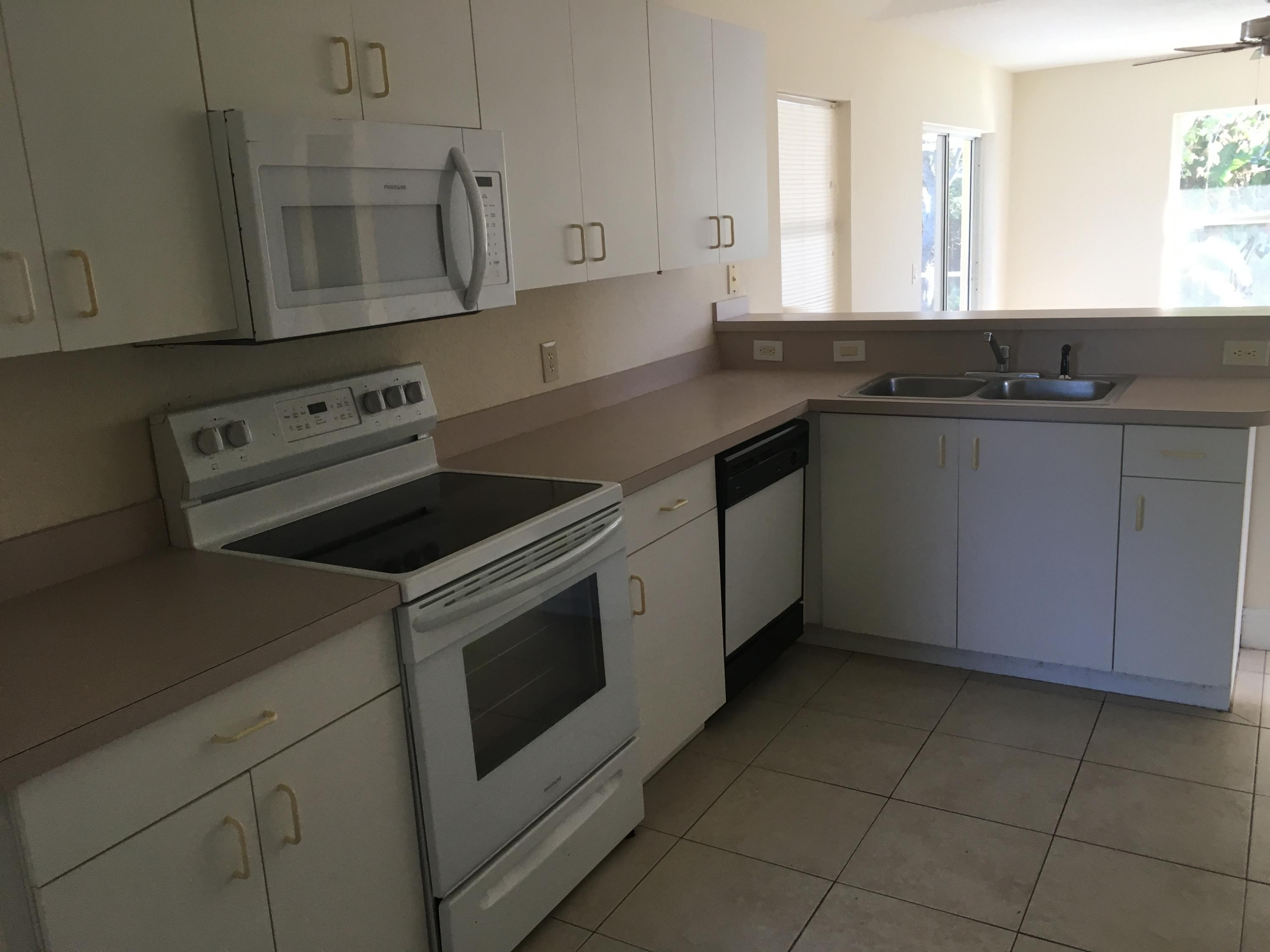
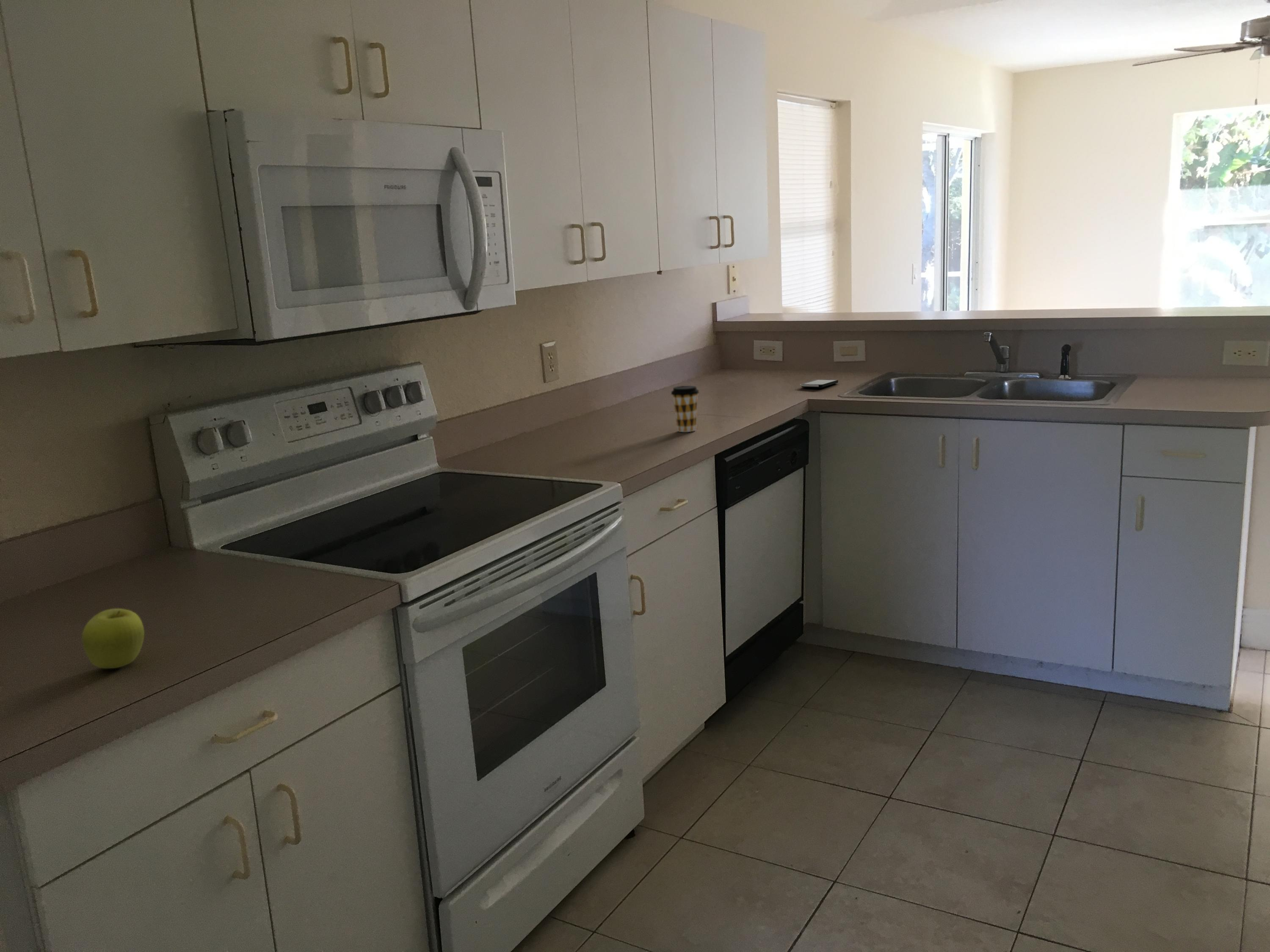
+ coffee cup [671,385,700,432]
+ fruit [81,608,145,669]
+ smartphone [800,379,839,388]
